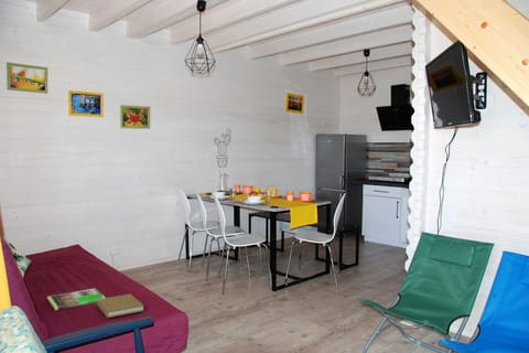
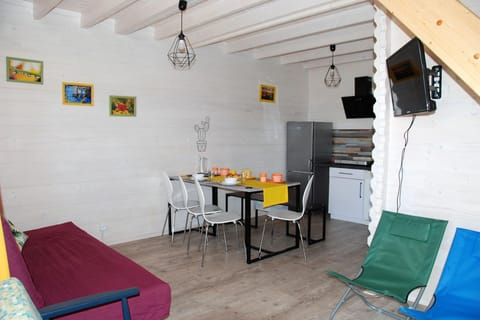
- book [96,293,144,319]
- magazine [46,287,107,311]
